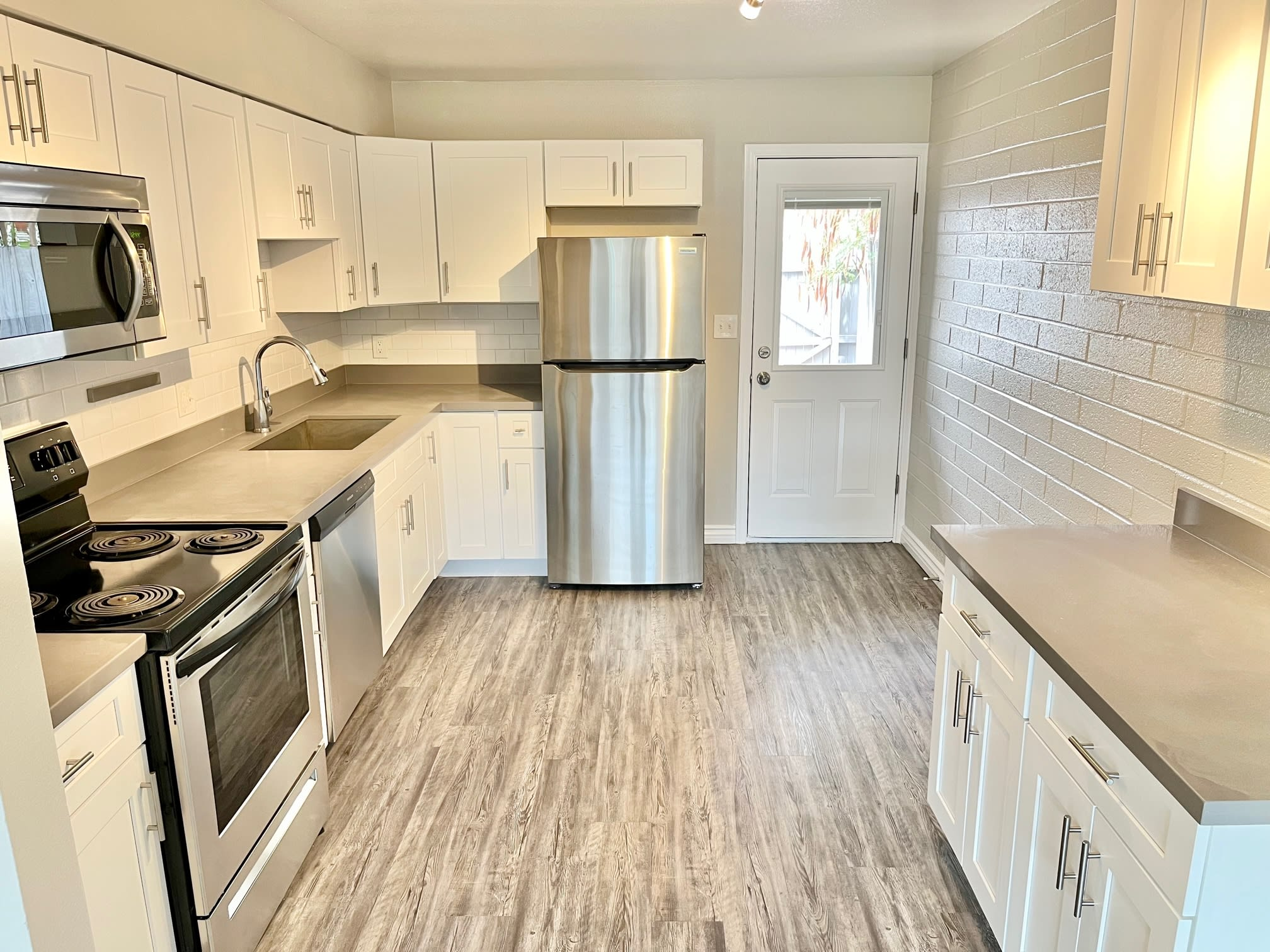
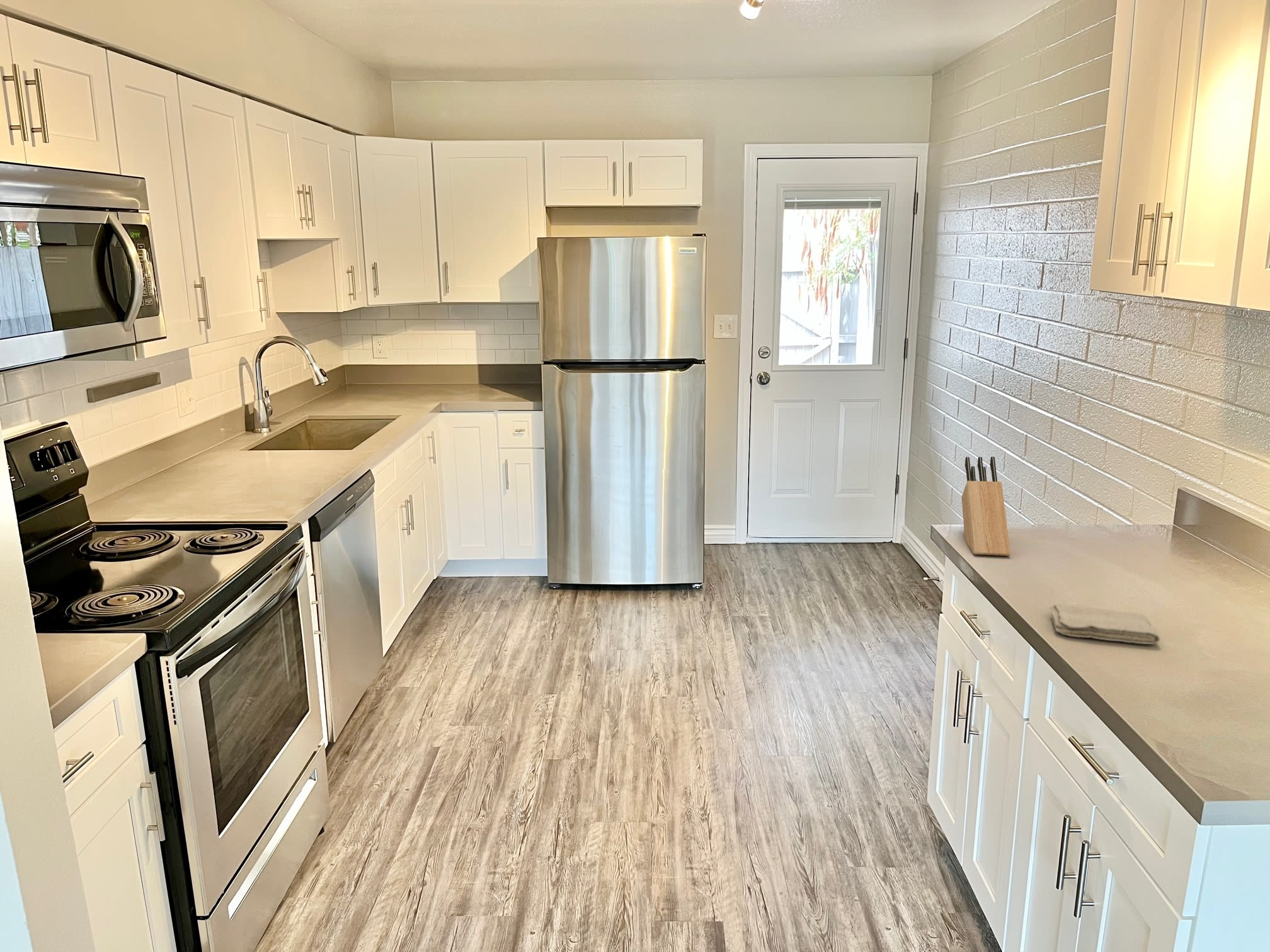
+ knife block [961,456,1011,557]
+ washcloth [1049,604,1160,645]
